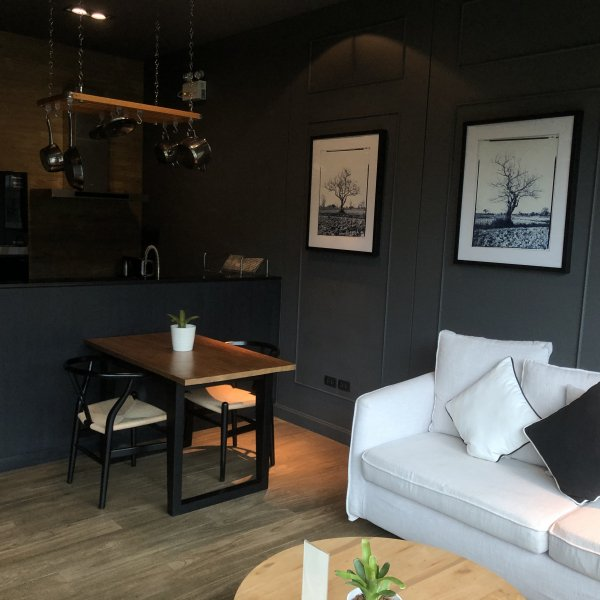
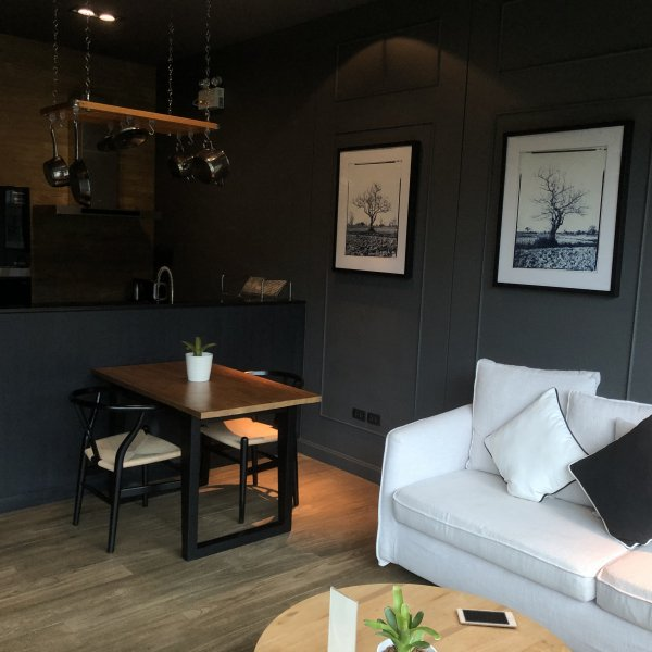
+ cell phone [456,607,518,629]
